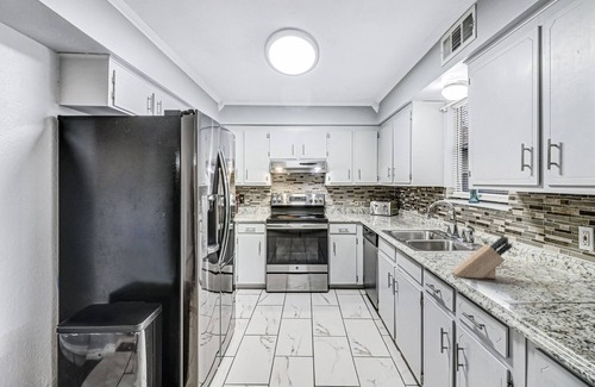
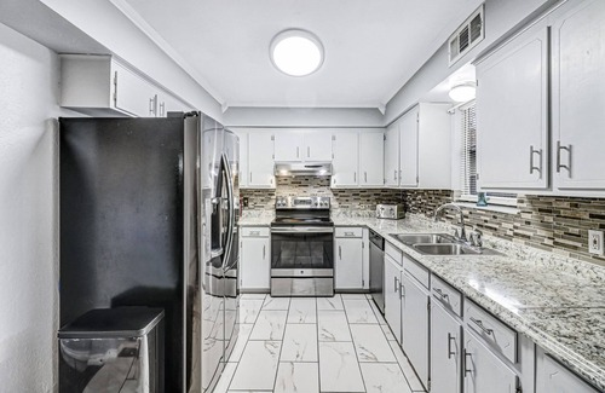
- knife block [451,235,513,280]
